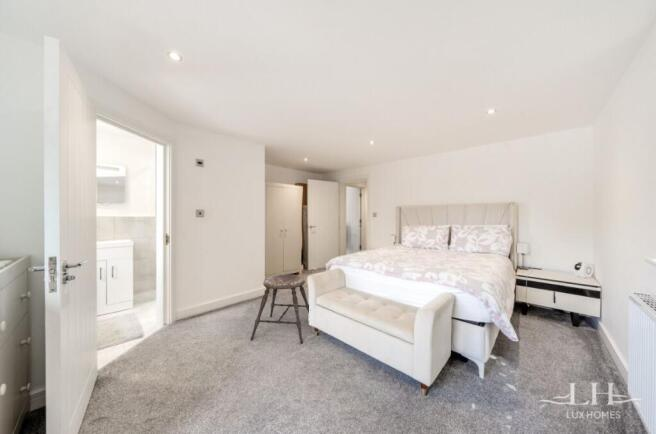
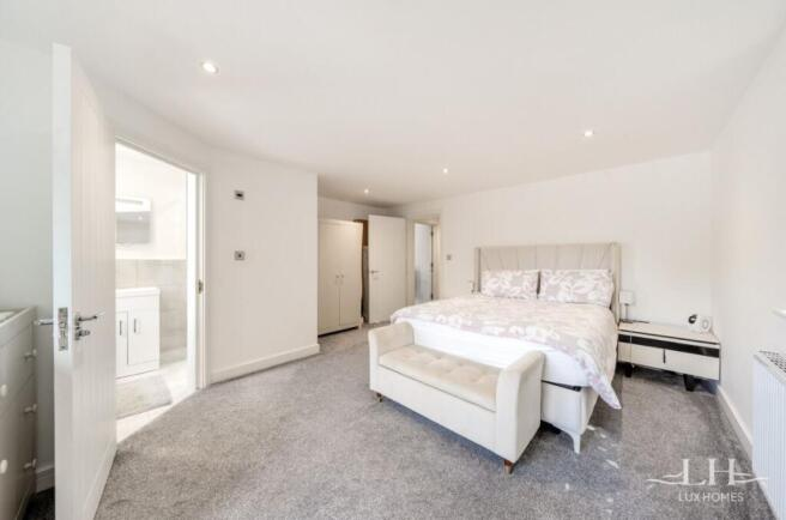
- stool [250,273,310,344]
